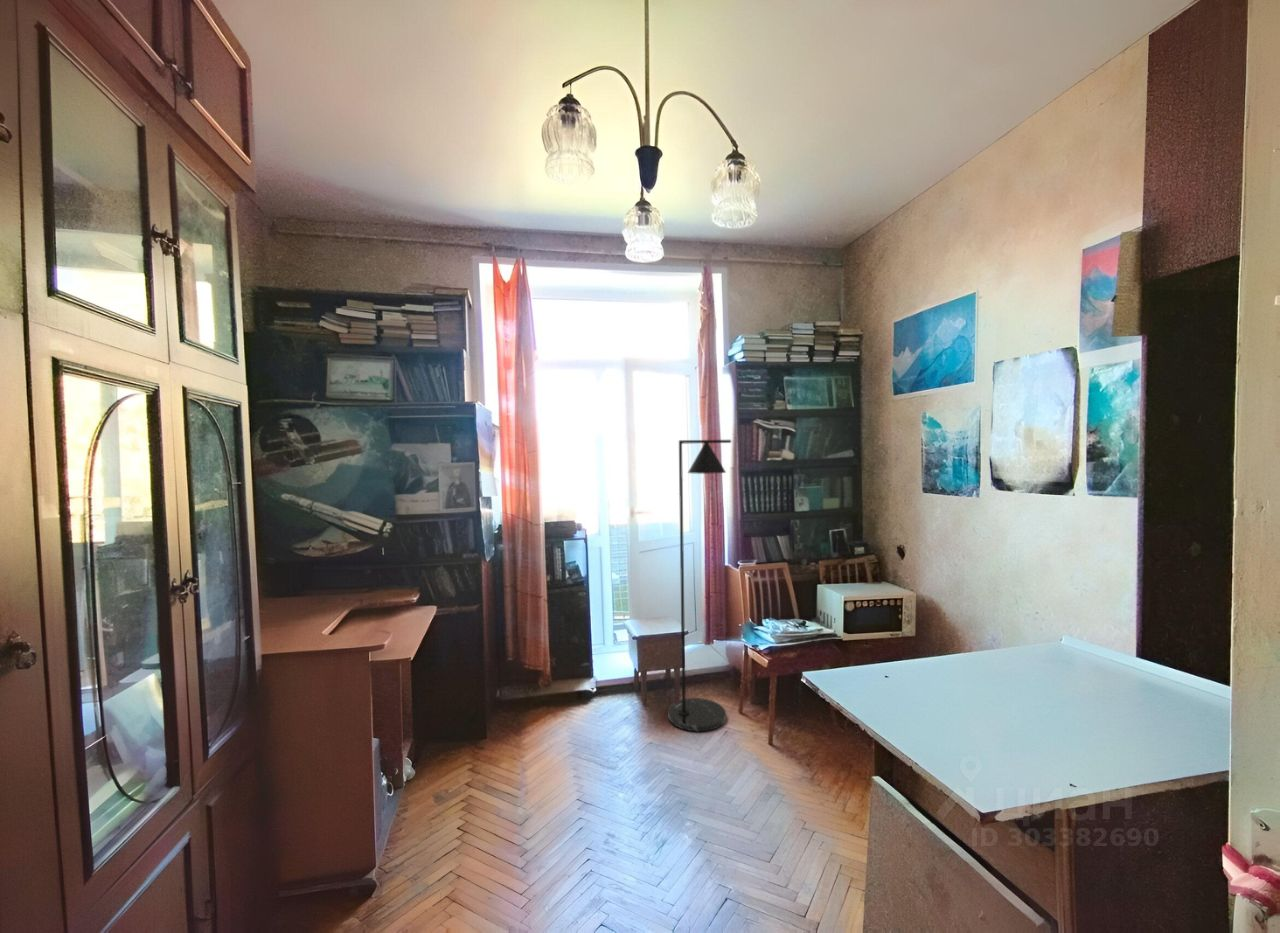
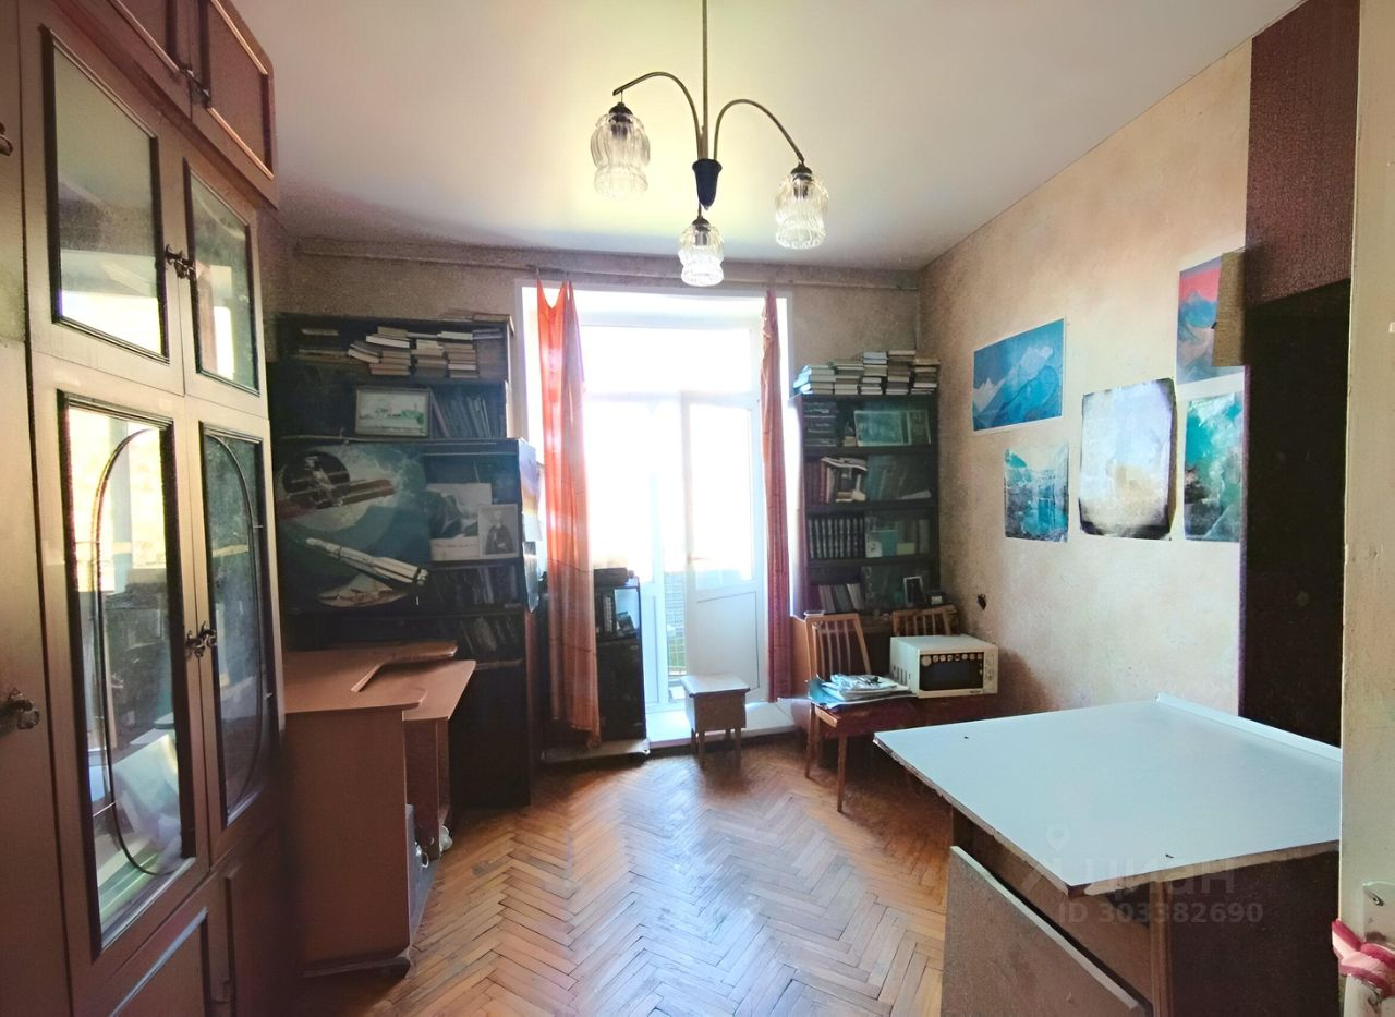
- floor lamp [667,439,732,733]
